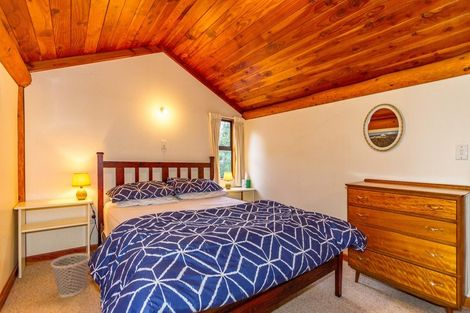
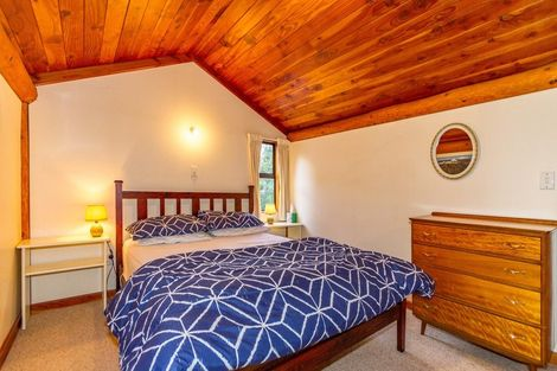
- wastebasket [50,252,91,298]
